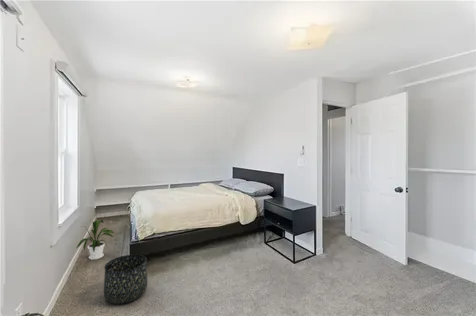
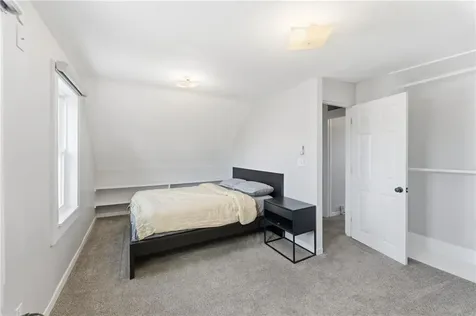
- basket [103,254,148,305]
- house plant [76,219,115,261]
